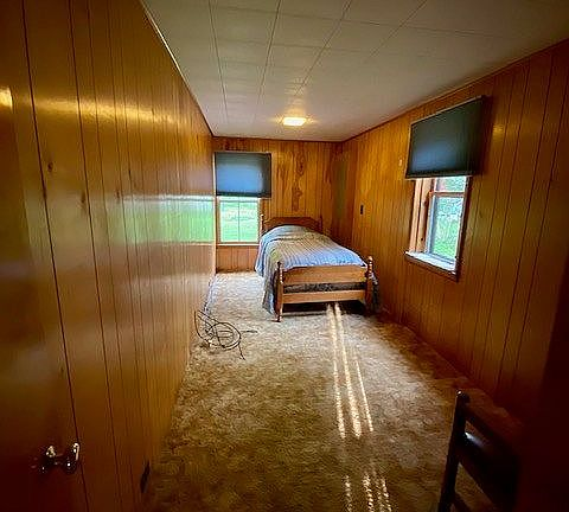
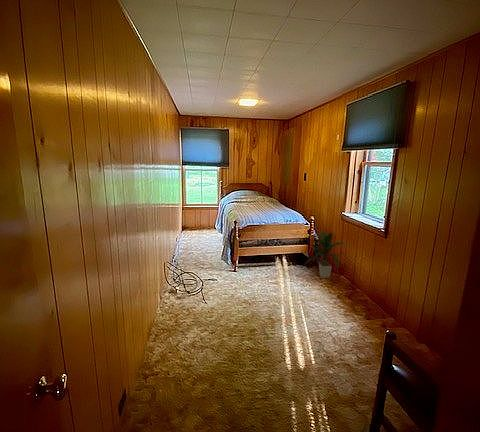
+ indoor plant [303,230,347,279]
